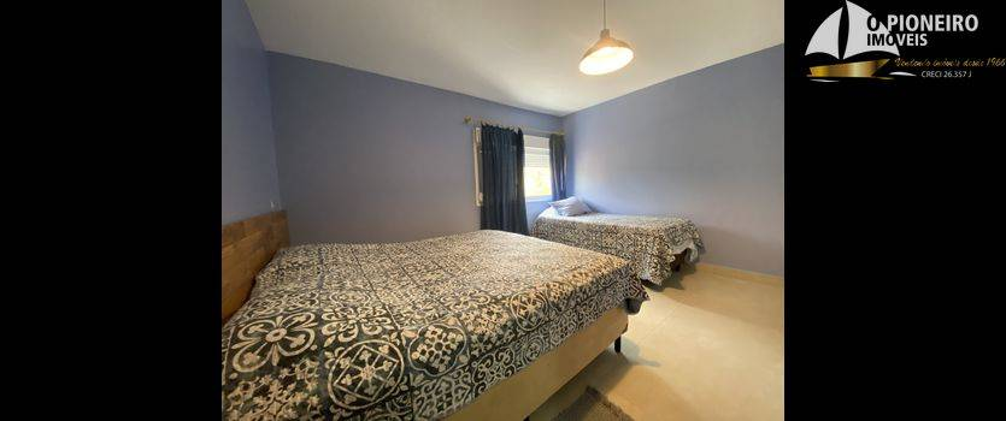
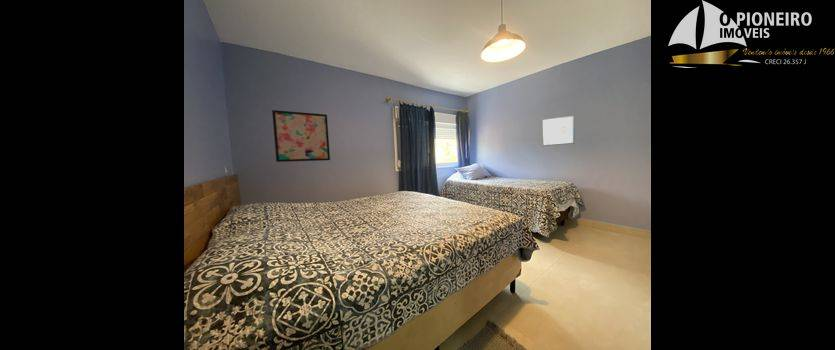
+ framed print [541,114,575,147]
+ wall art [271,109,331,163]
